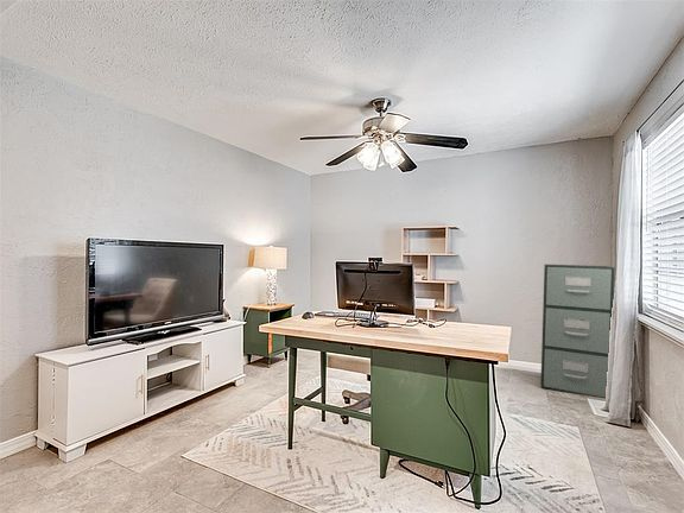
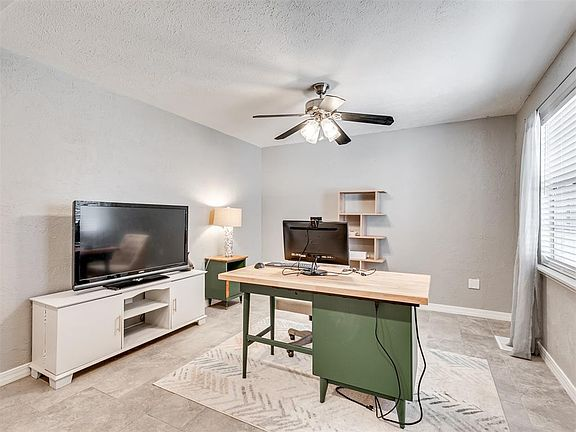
- filing cabinet [540,264,616,400]
